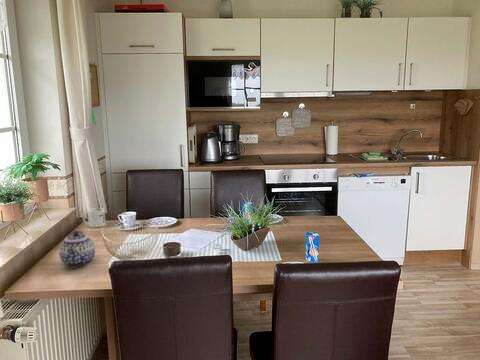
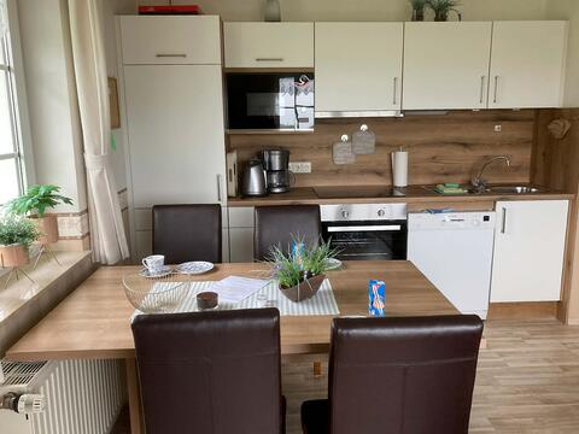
- teapot [58,230,96,269]
- mug [81,207,107,229]
